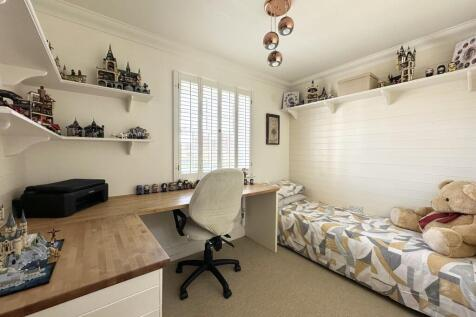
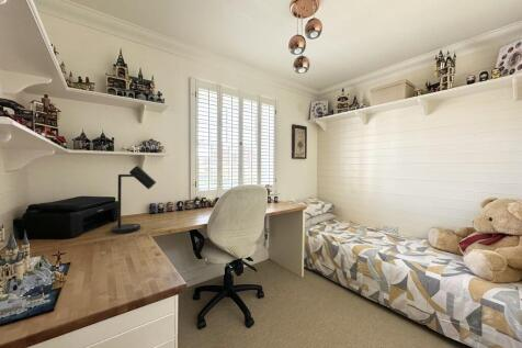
+ desk lamp [110,165,157,234]
